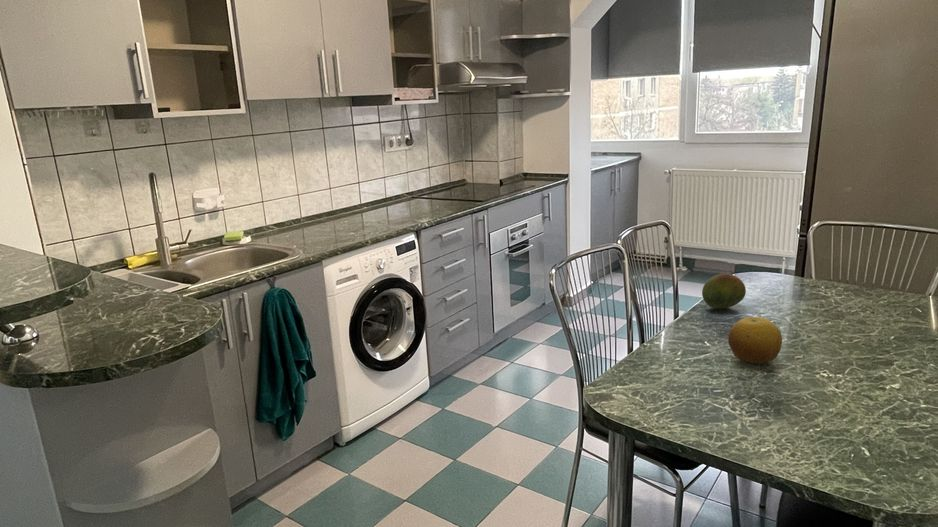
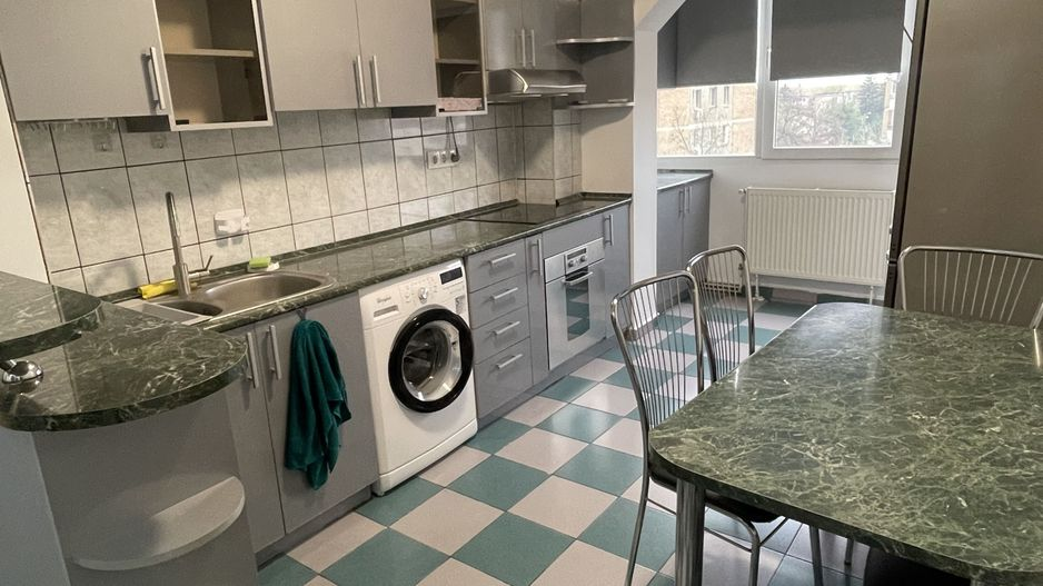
- fruit [701,272,747,310]
- fruit [727,316,783,365]
